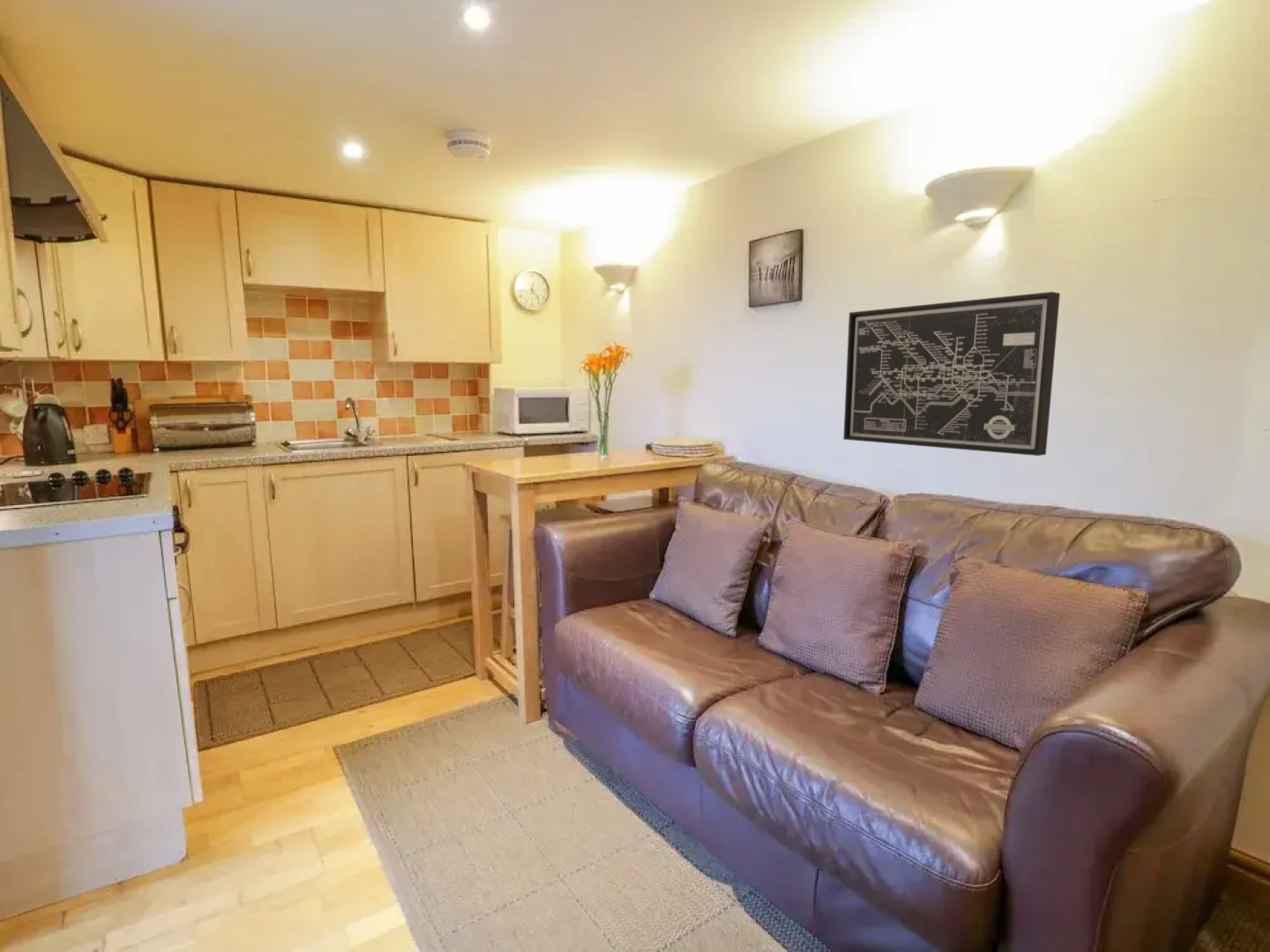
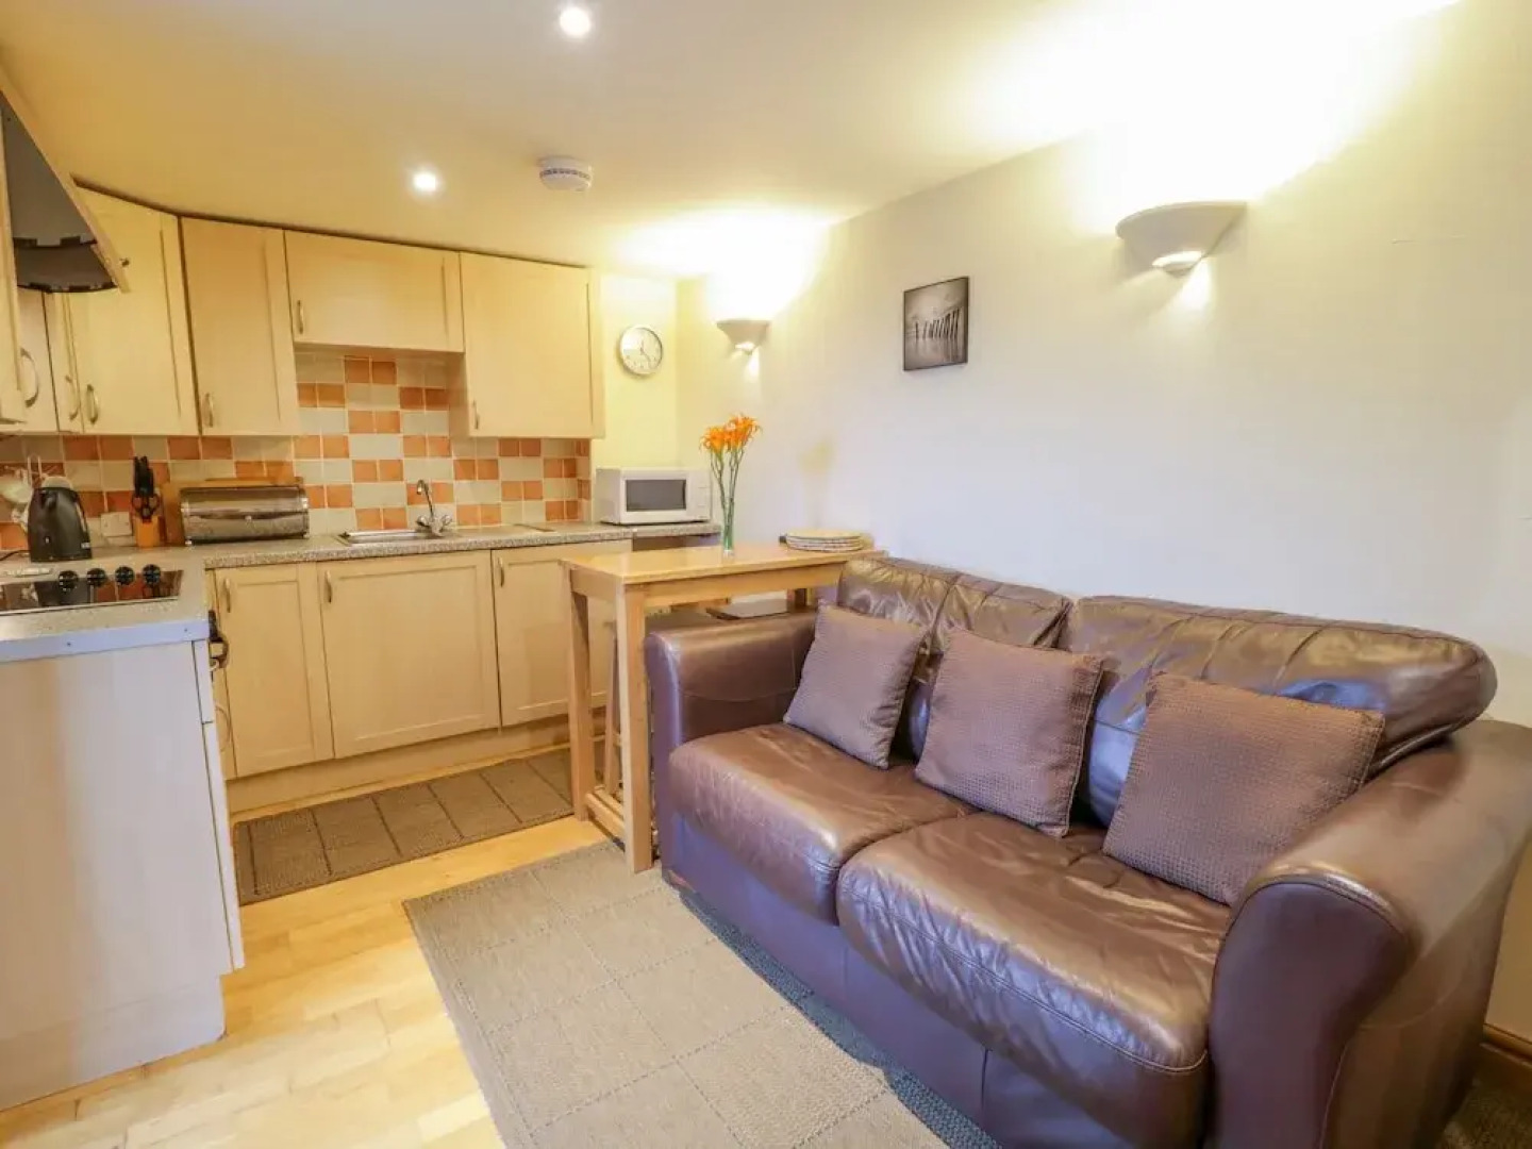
- wall art [842,291,1061,457]
